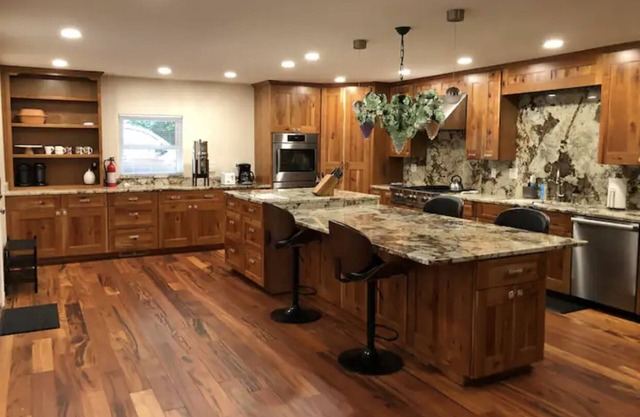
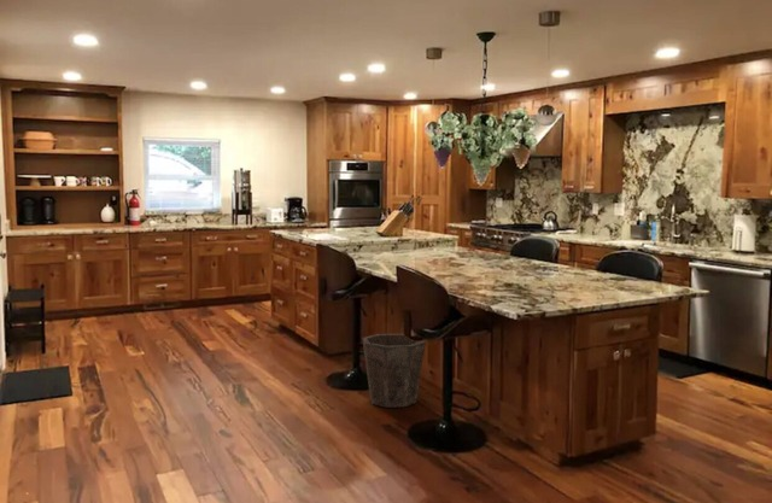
+ waste bin [361,333,427,409]
